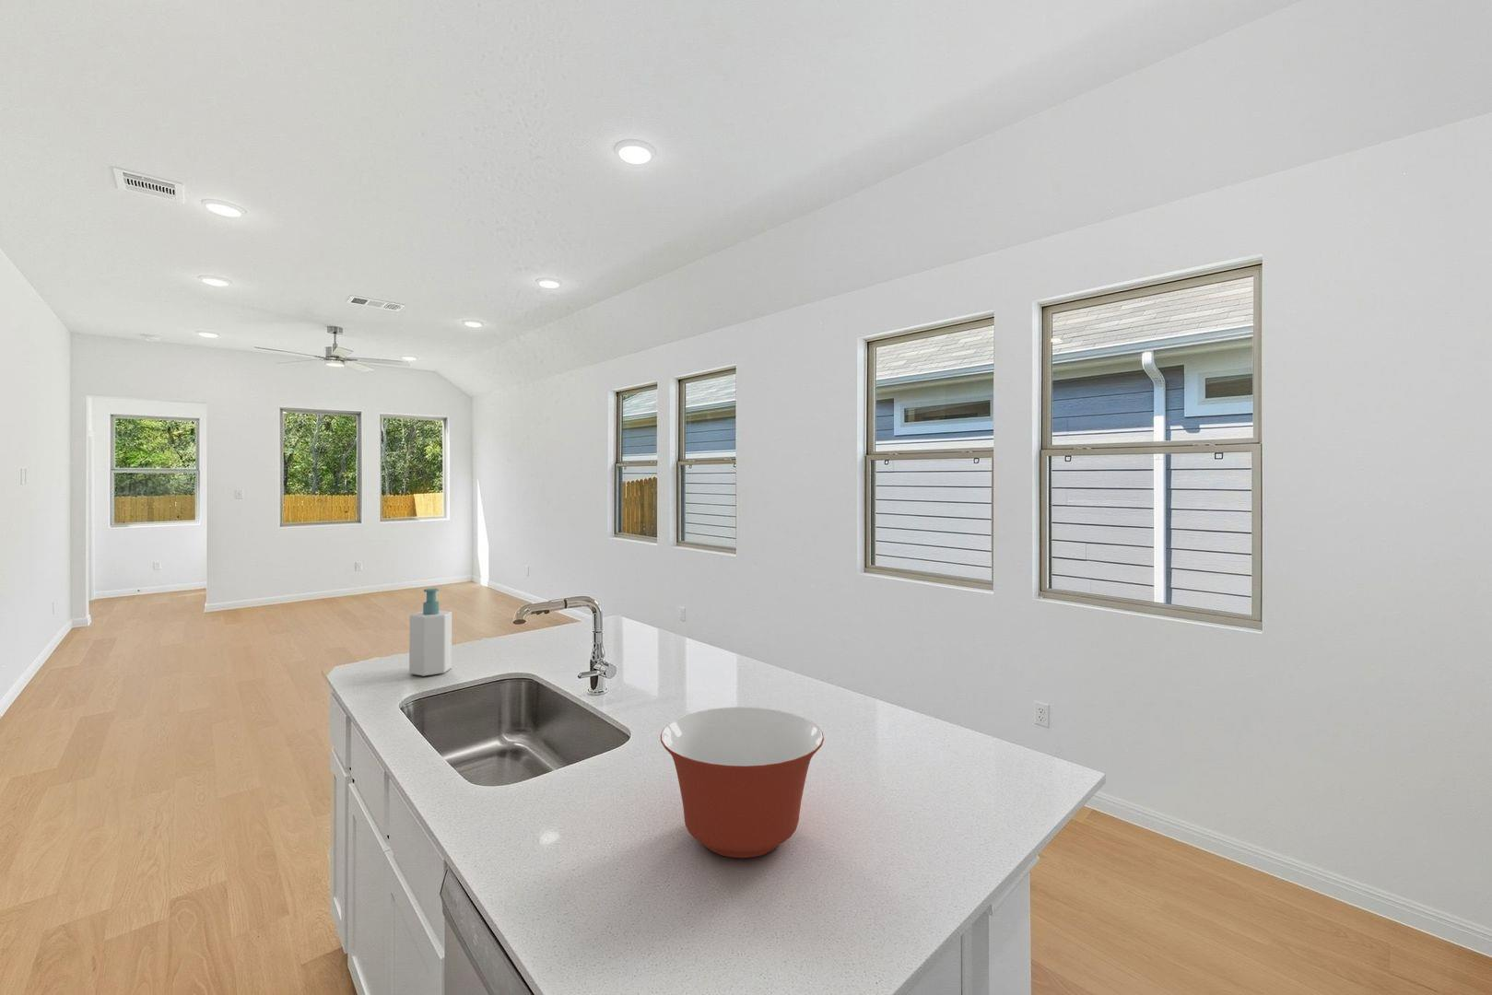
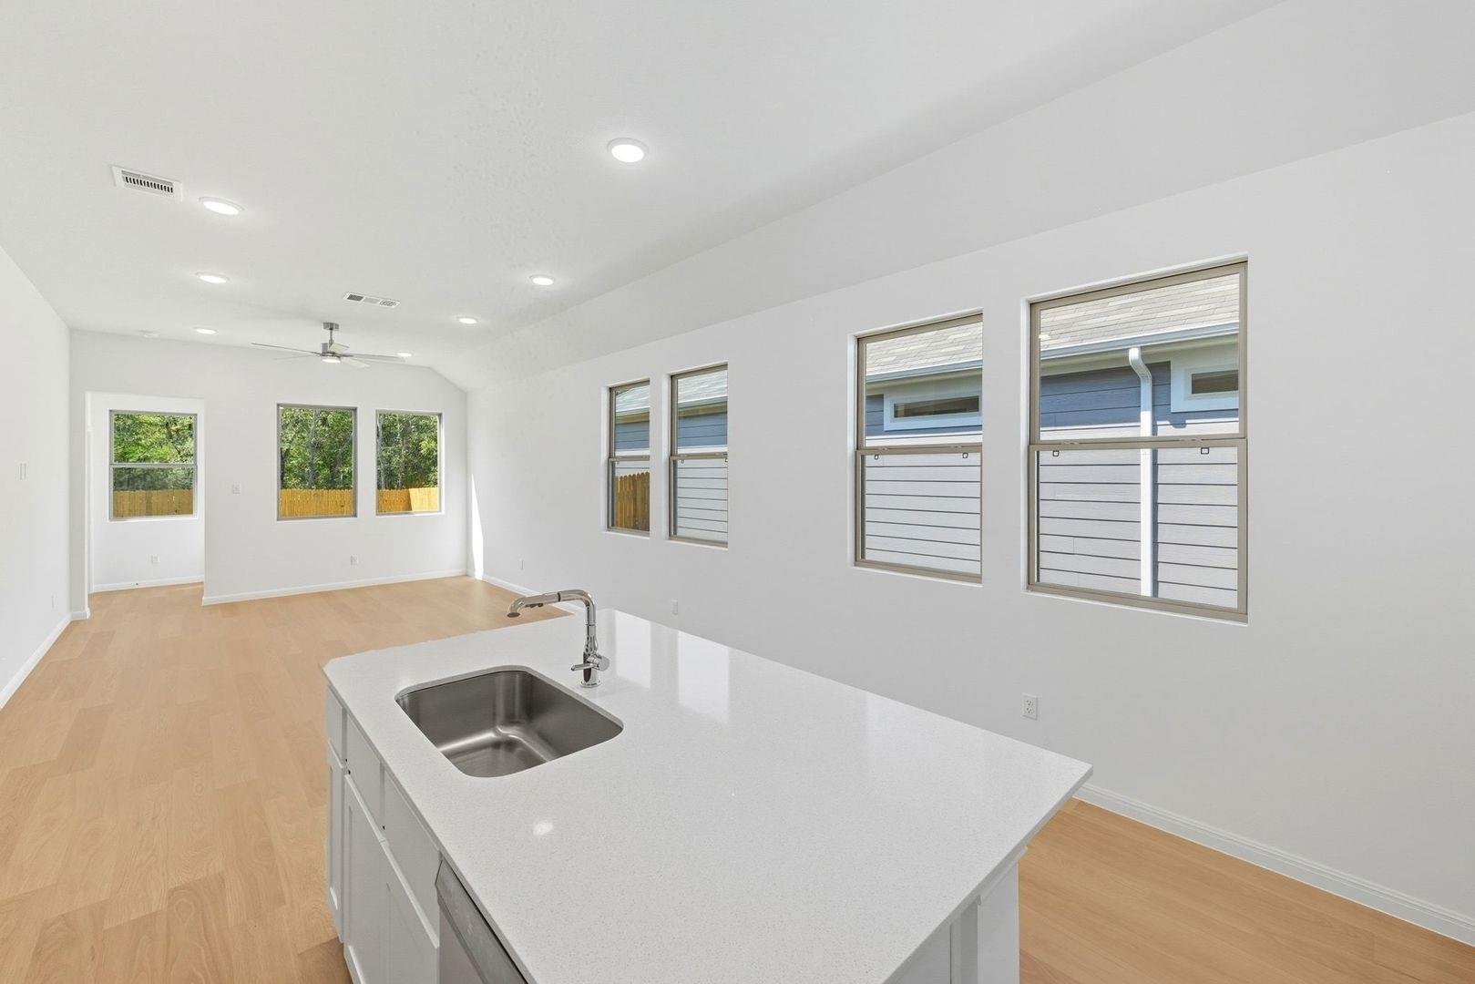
- soap bottle [408,586,452,677]
- mixing bowl [660,705,824,858]
